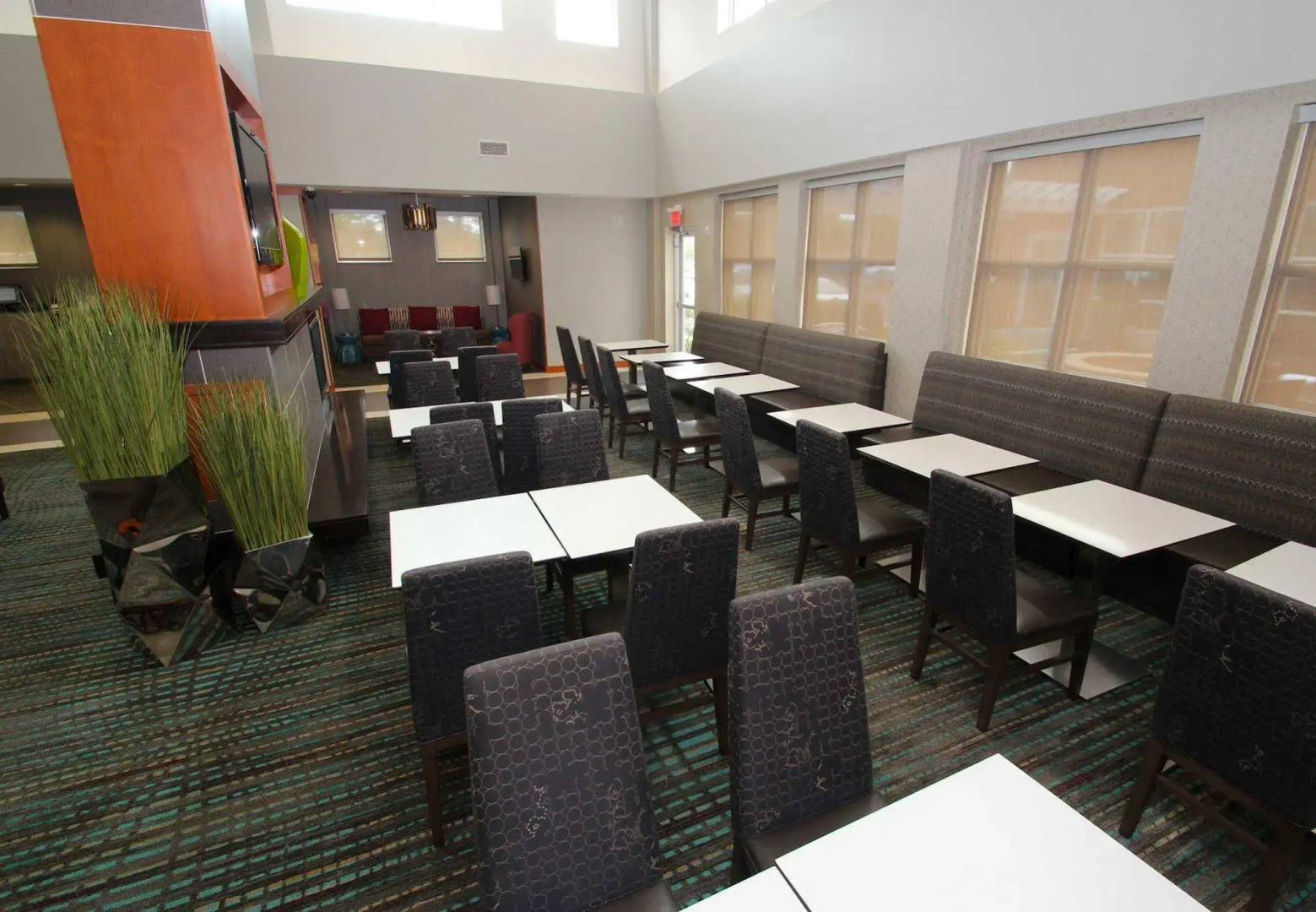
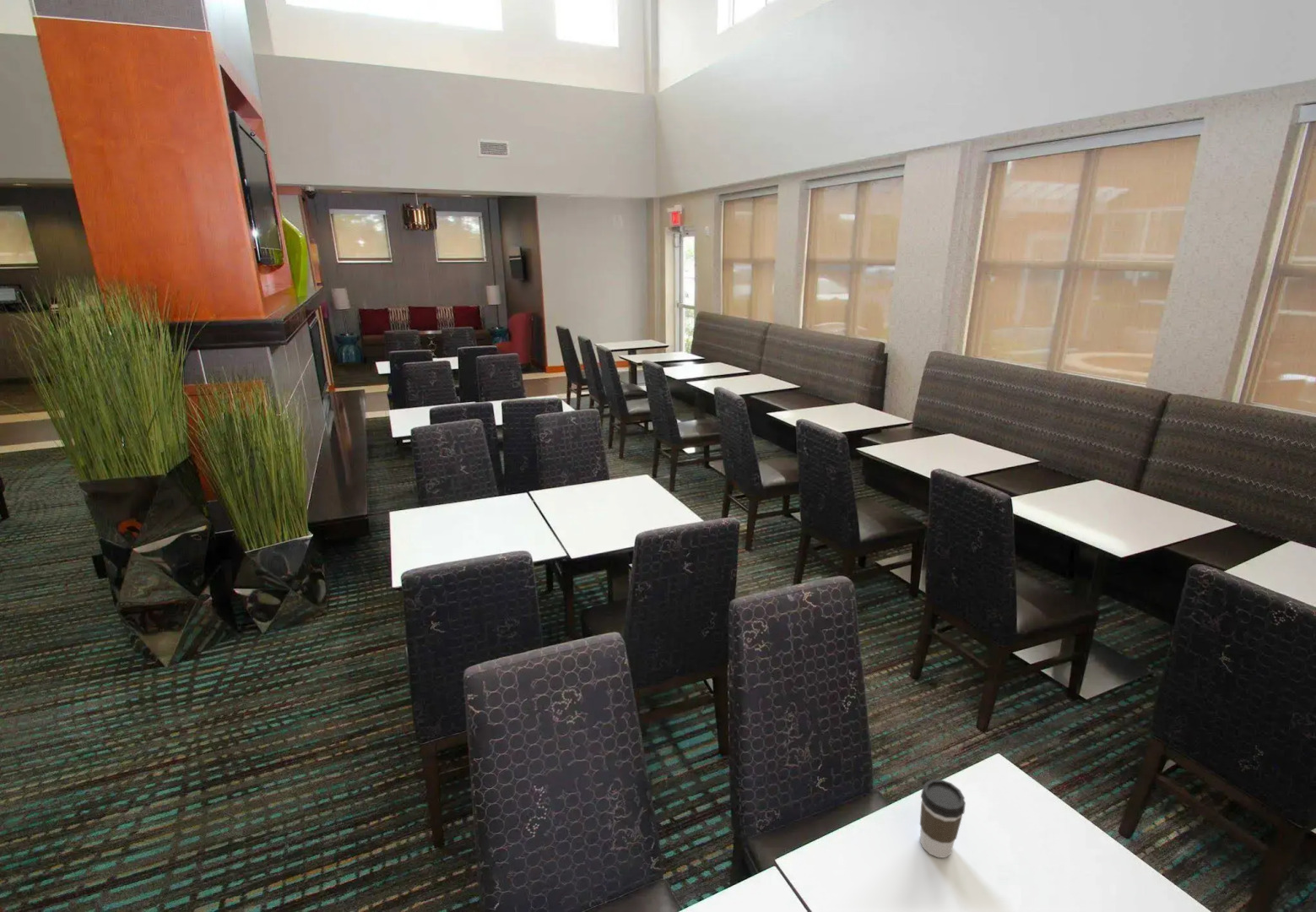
+ coffee cup [919,779,967,859]
